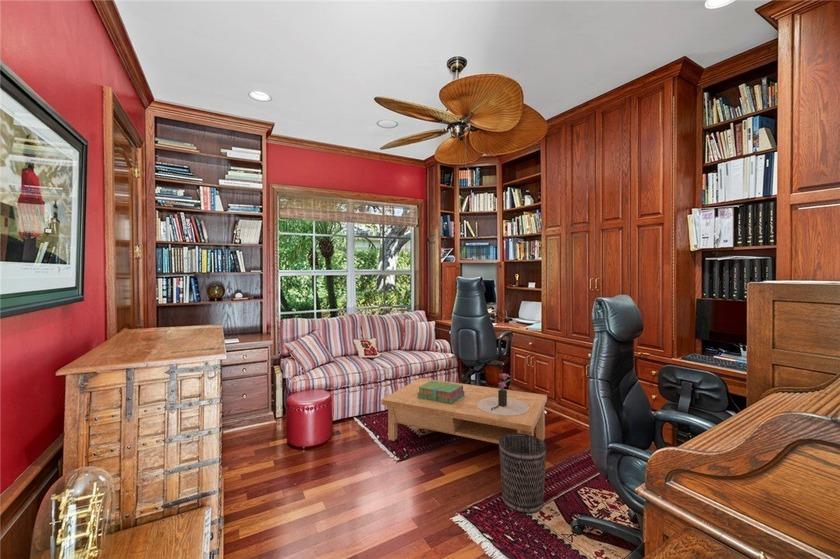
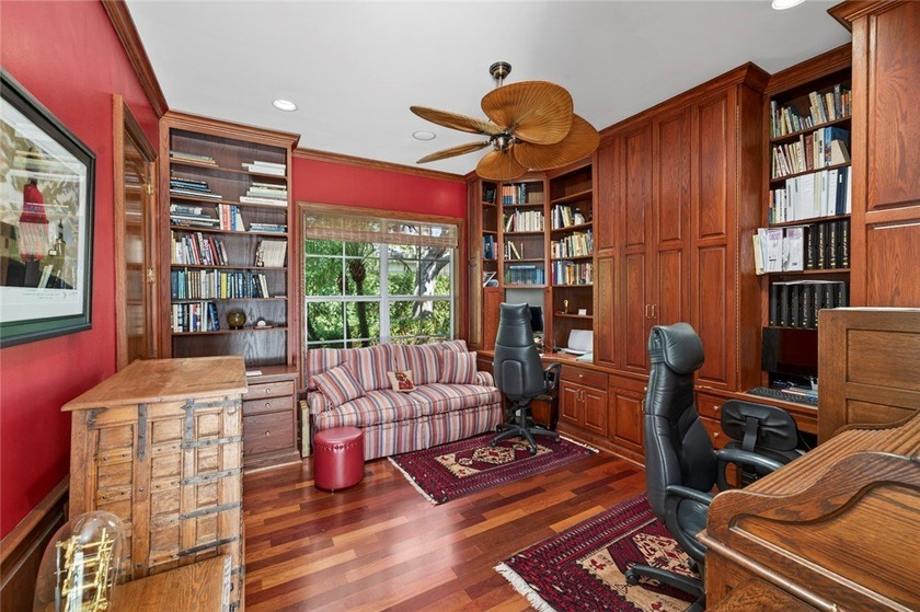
- wastebasket [498,433,547,514]
- coffee table [380,377,548,445]
- potted flower [477,372,530,416]
- stack of books [417,379,464,404]
